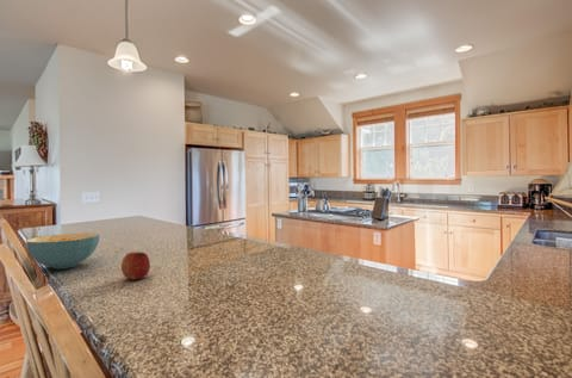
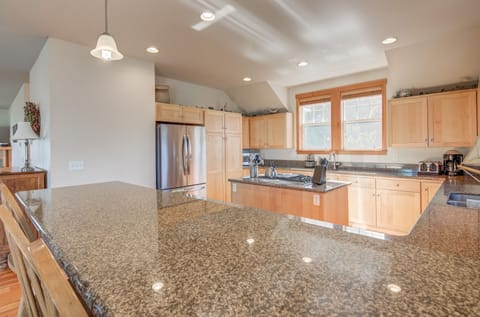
- cereal bowl [25,231,100,269]
- fruit [120,250,151,280]
